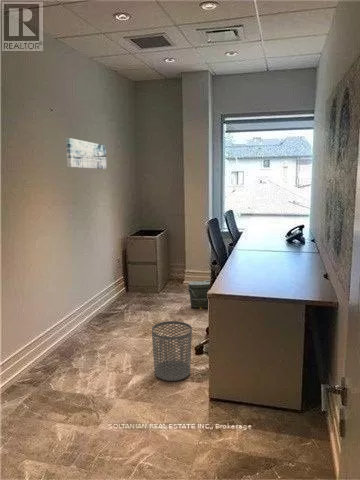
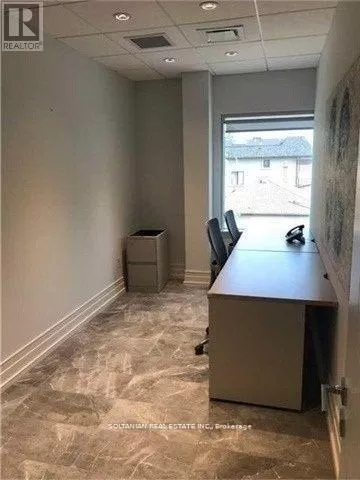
- bag [187,279,211,310]
- wall art [65,137,108,170]
- waste bin [151,320,193,382]
